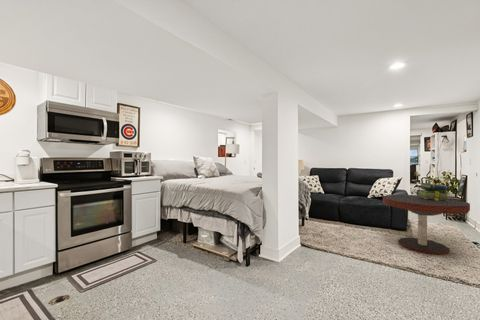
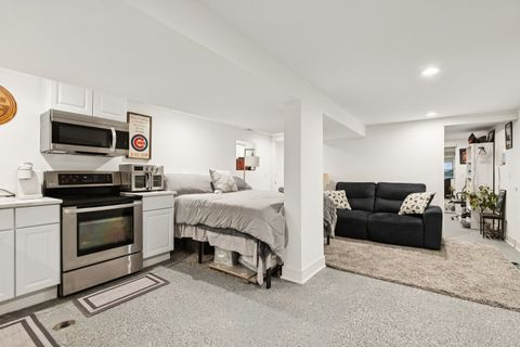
- coffee table [382,194,471,256]
- stack of books [416,182,450,201]
